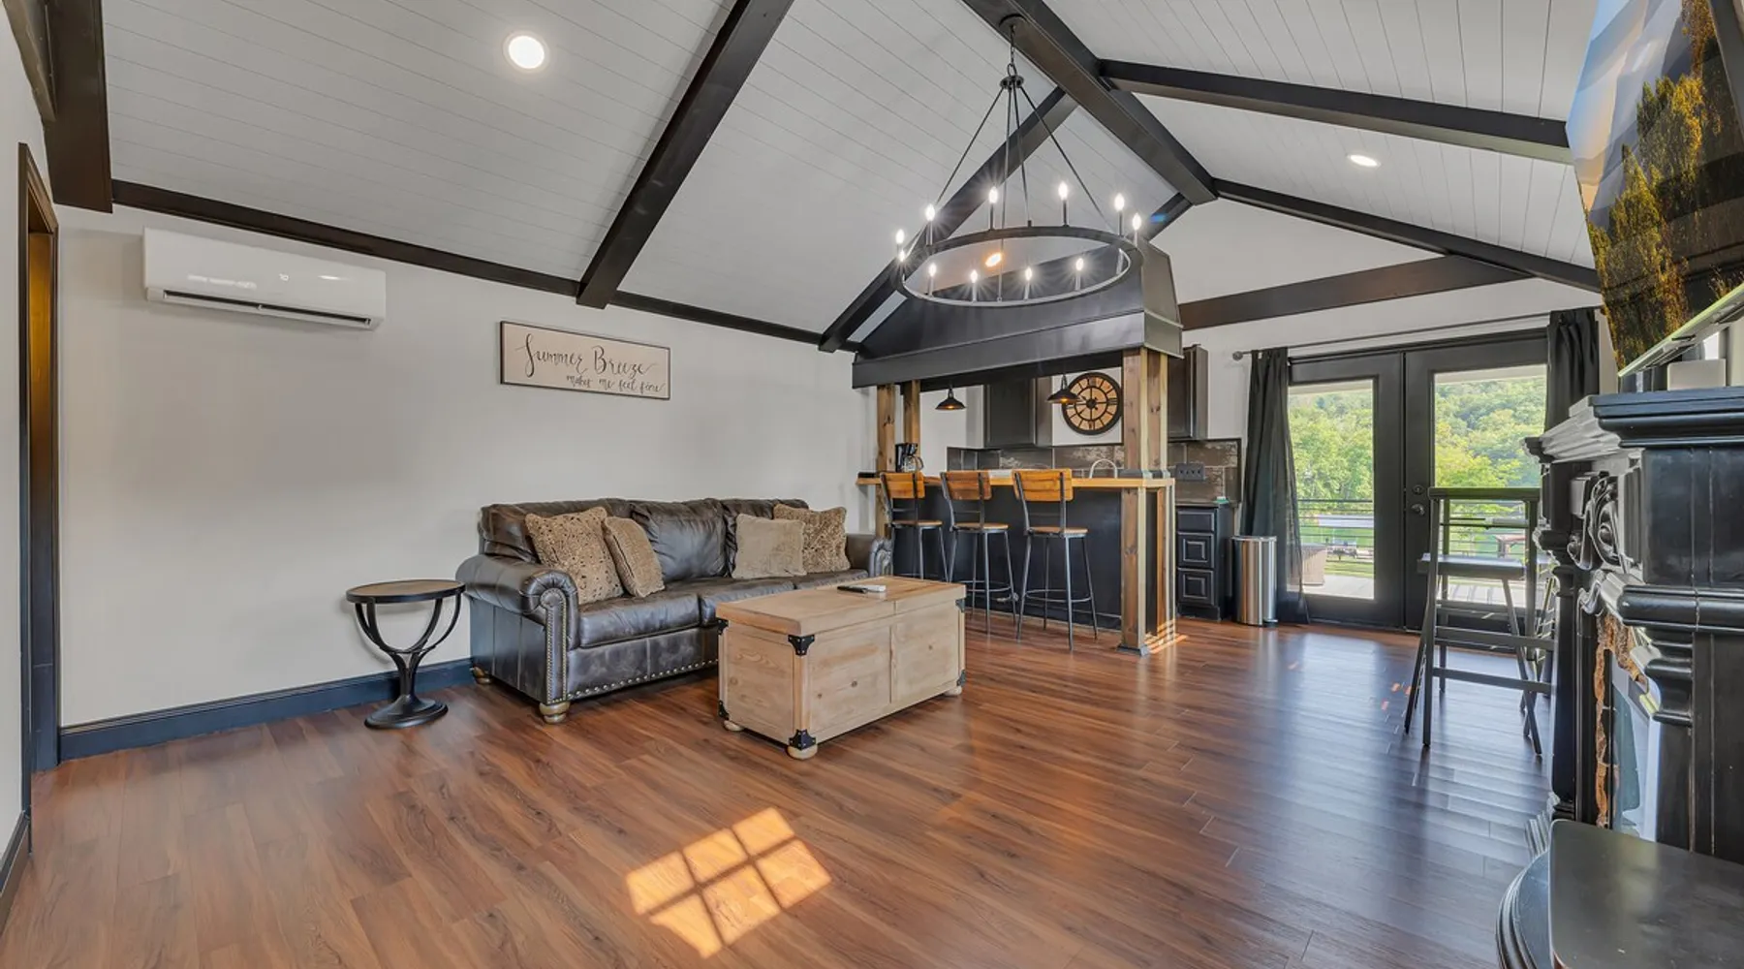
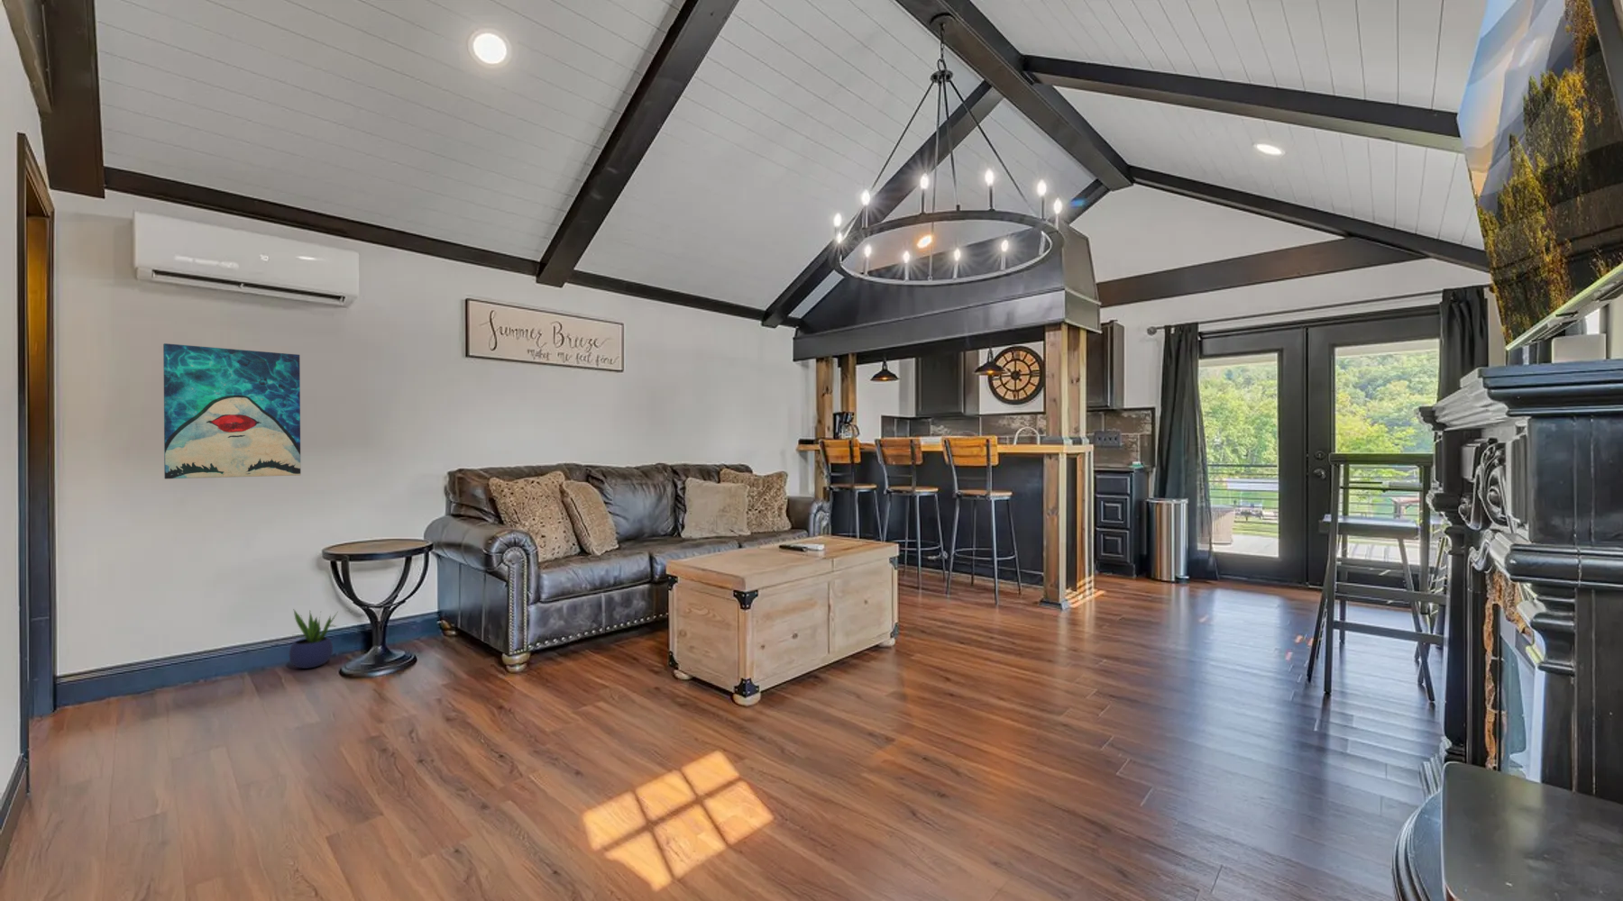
+ wall art [162,343,301,479]
+ potted plant [286,607,339,669]
